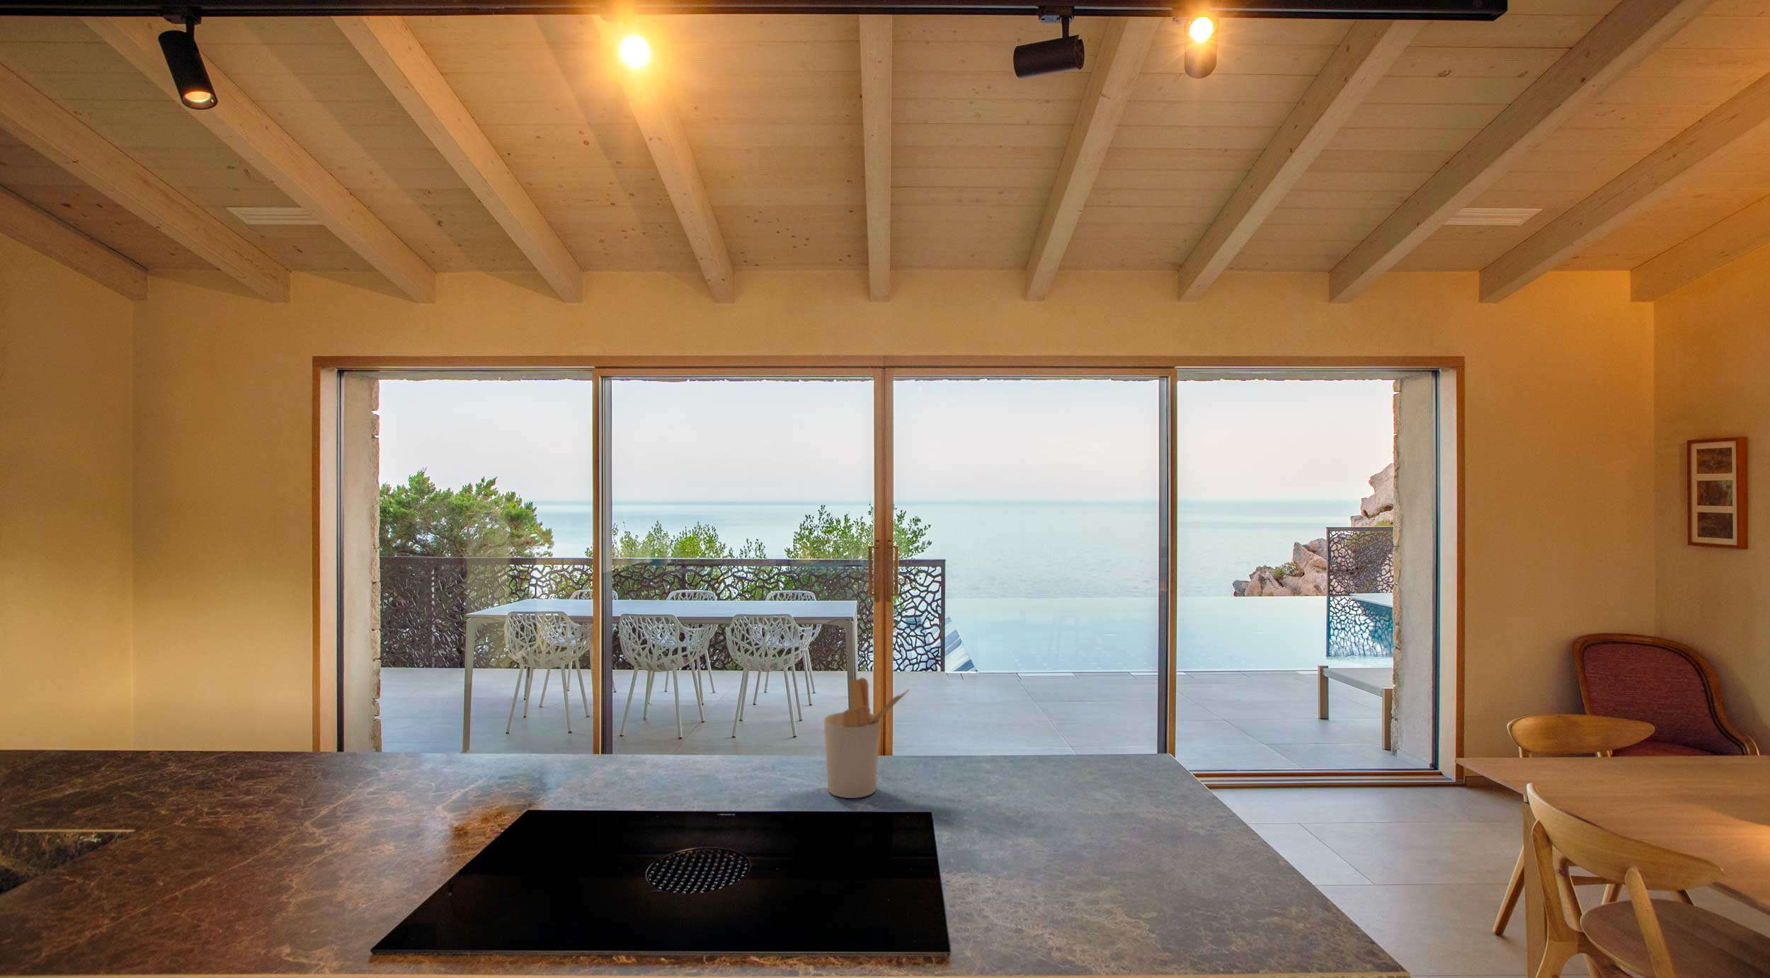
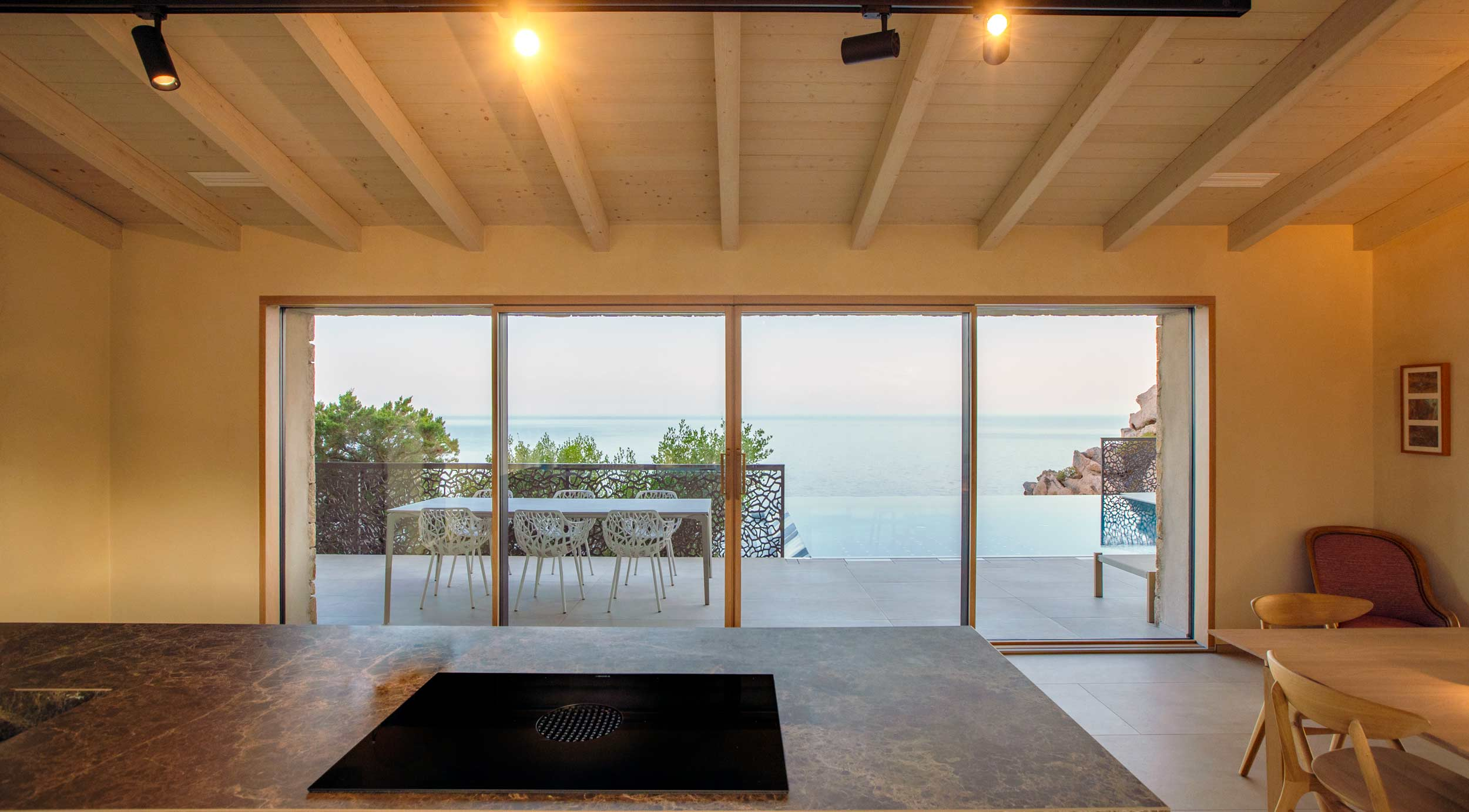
- utensil holder [823,677,911,799]
